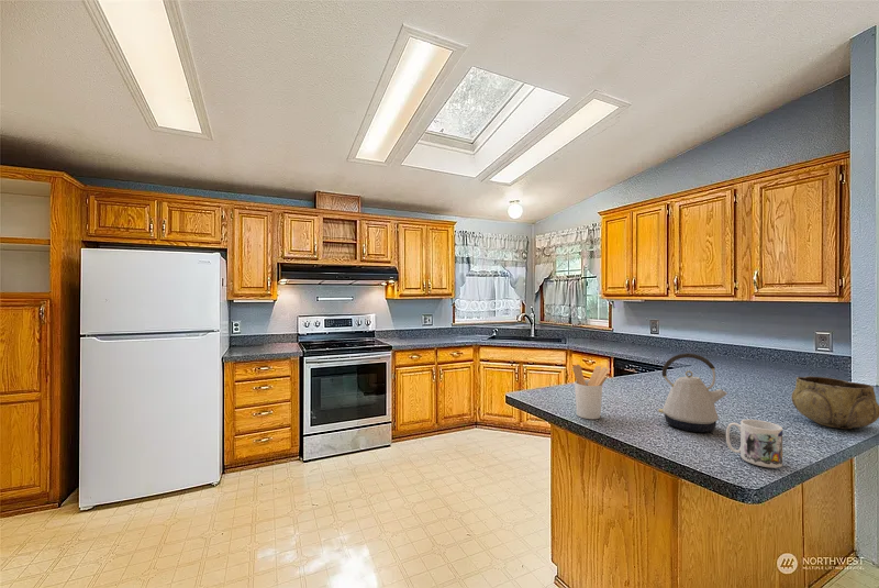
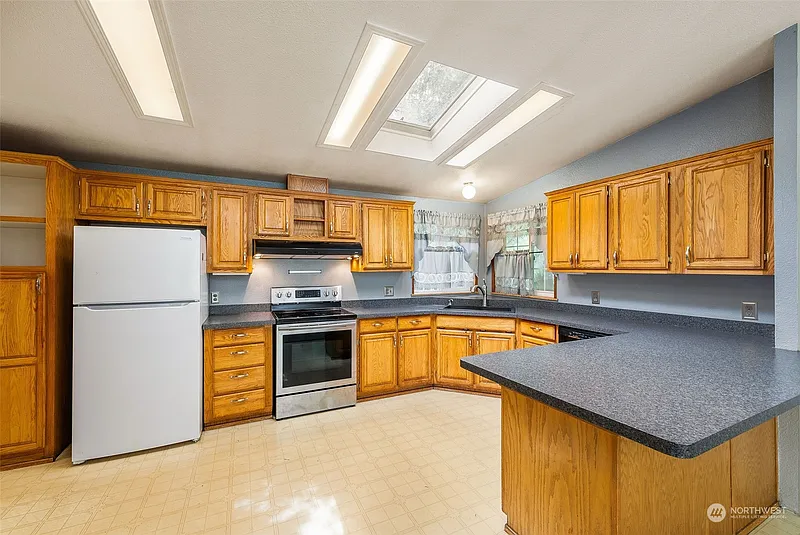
- decorative bowl [791,375,879,430]
- utensil holder [571,364,611,420]
- mug [725,419,783,469]
- kettle [657,352,728,433]
